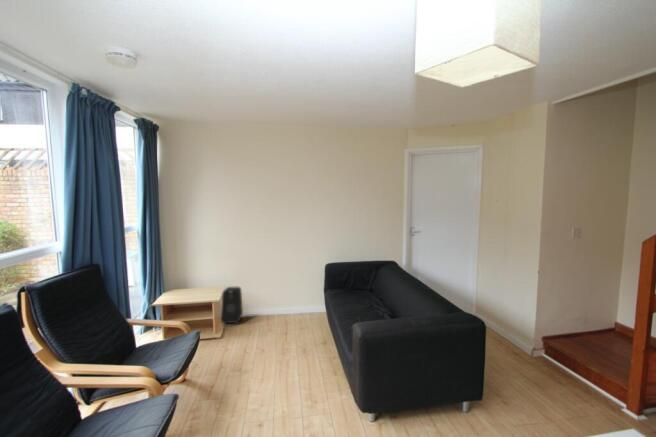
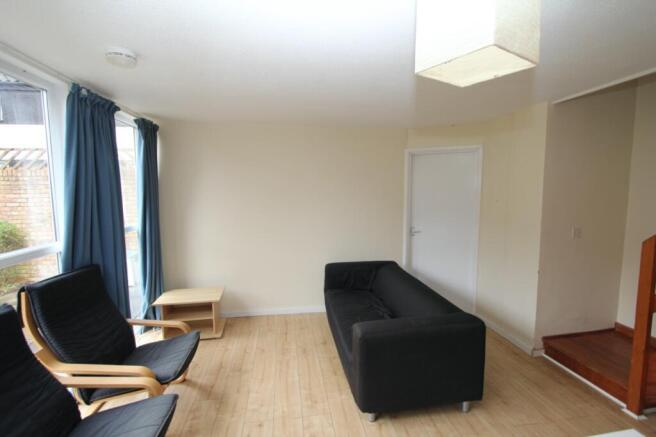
- speaker [220,286,244,327]
